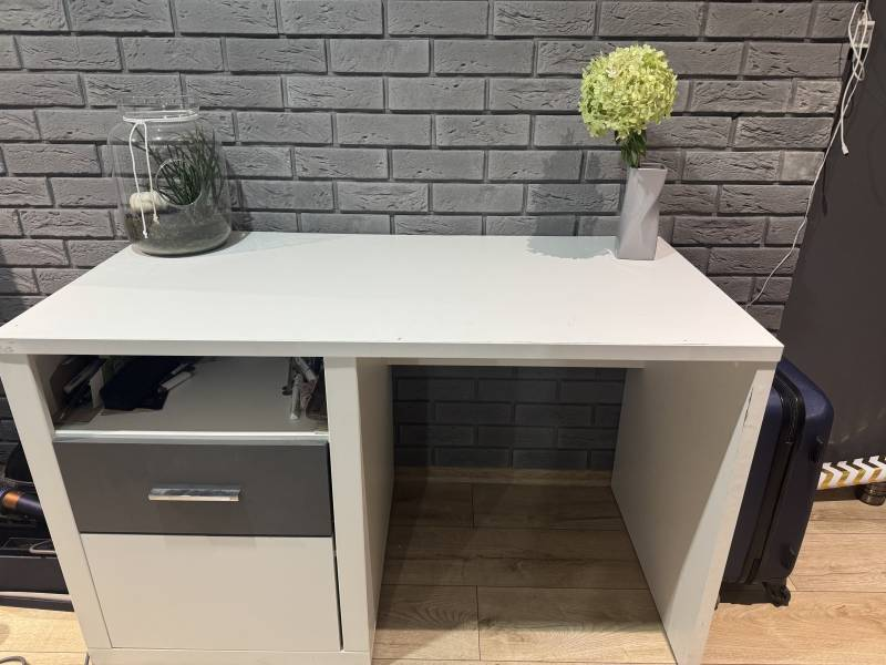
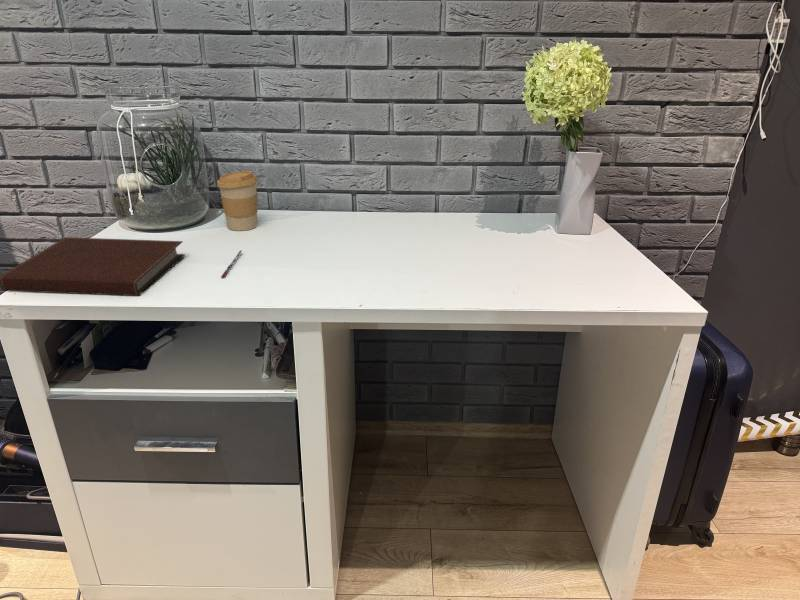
+ notebook [0,236,186,297]
+ coffee cup [216,170,259,232]
+ pen [220,249,243,279]
